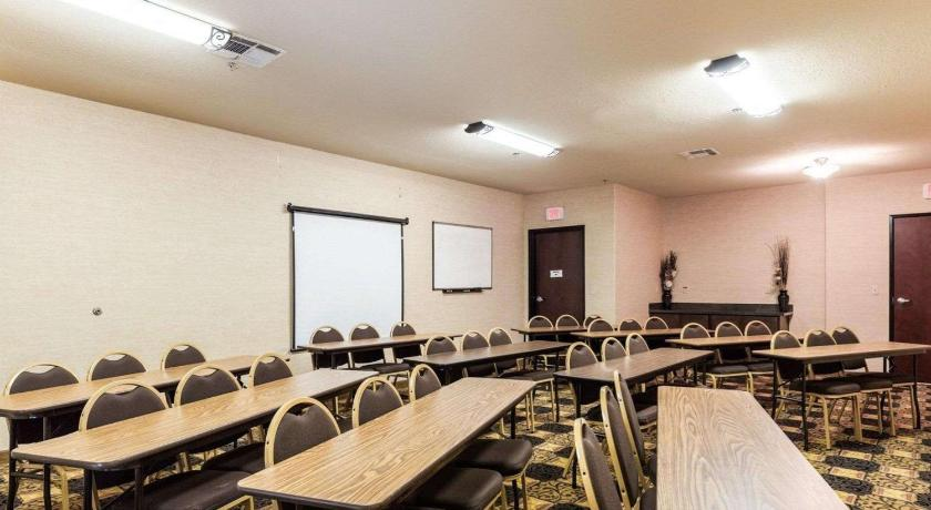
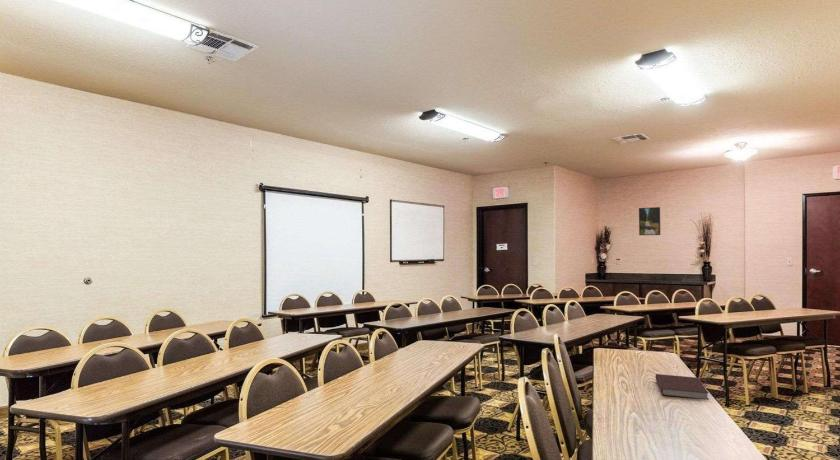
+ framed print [638,206,661,236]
+ notebook [655,373,710,401]
